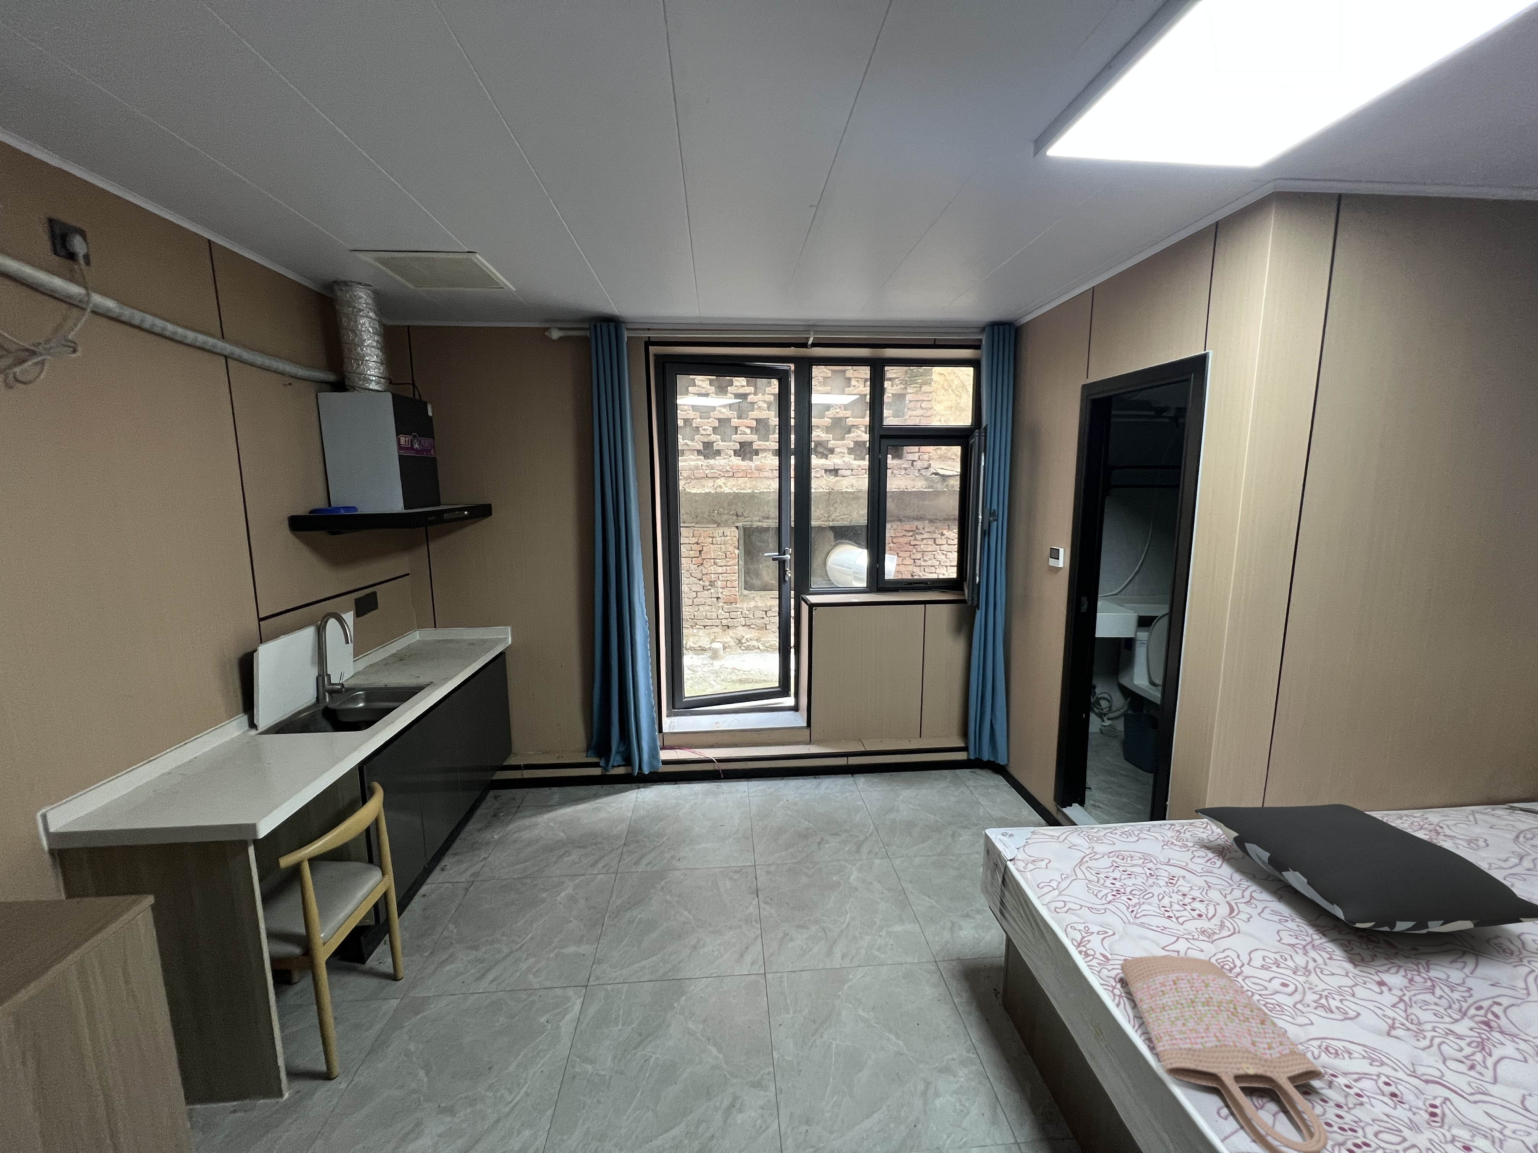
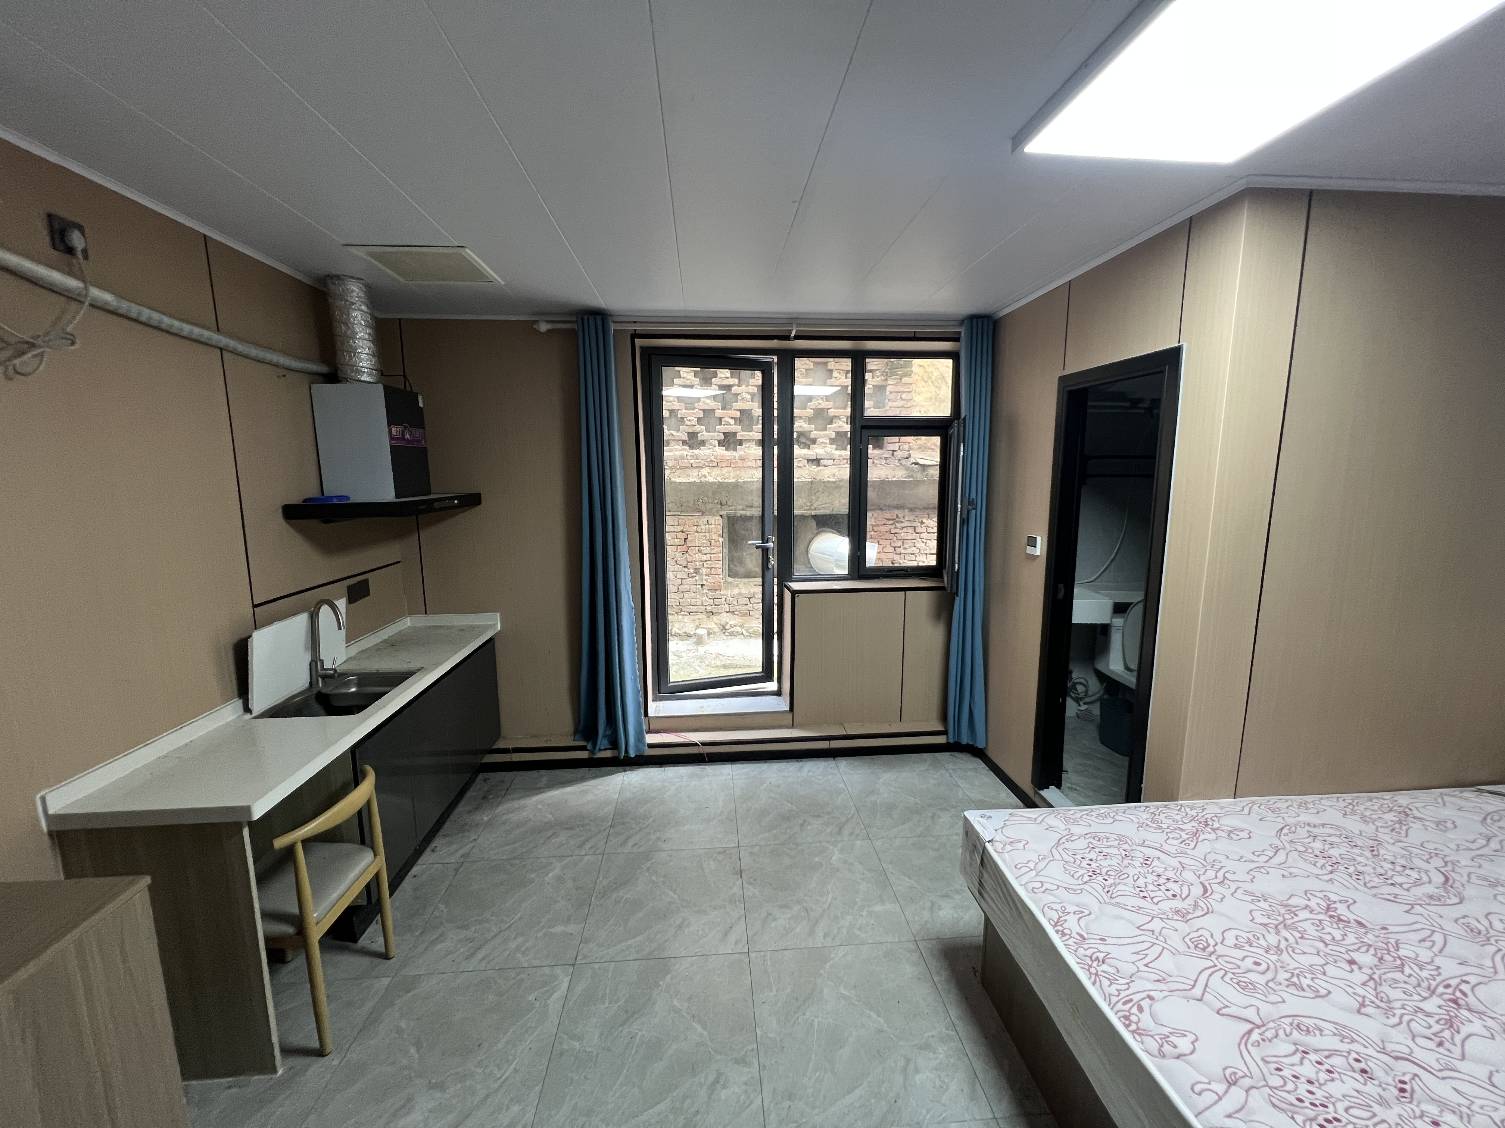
- shopping bag [1120,956,1331,1153]
- pillow [1194,804,1538,934]
